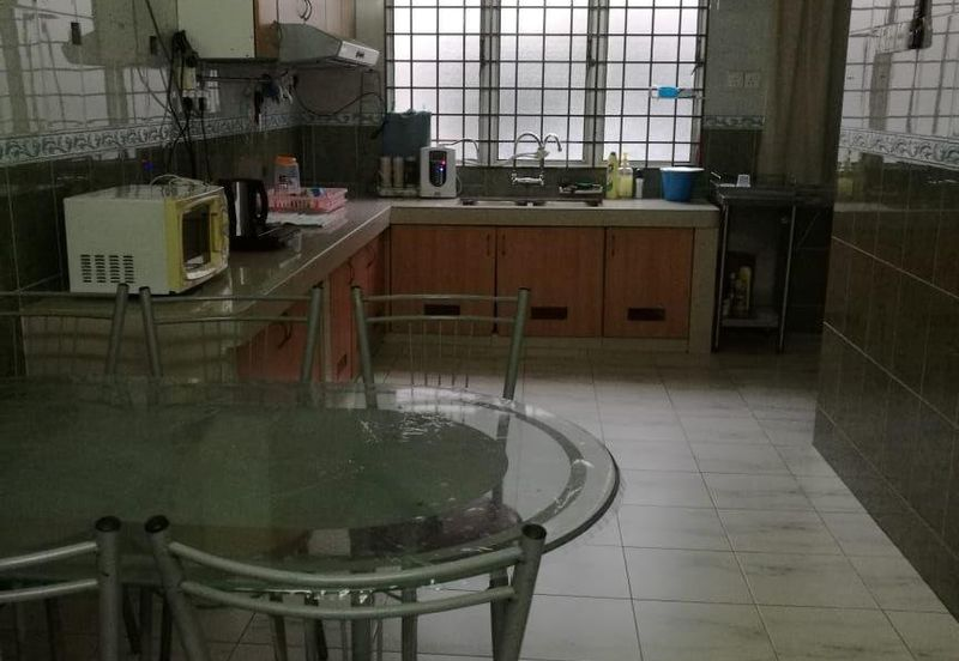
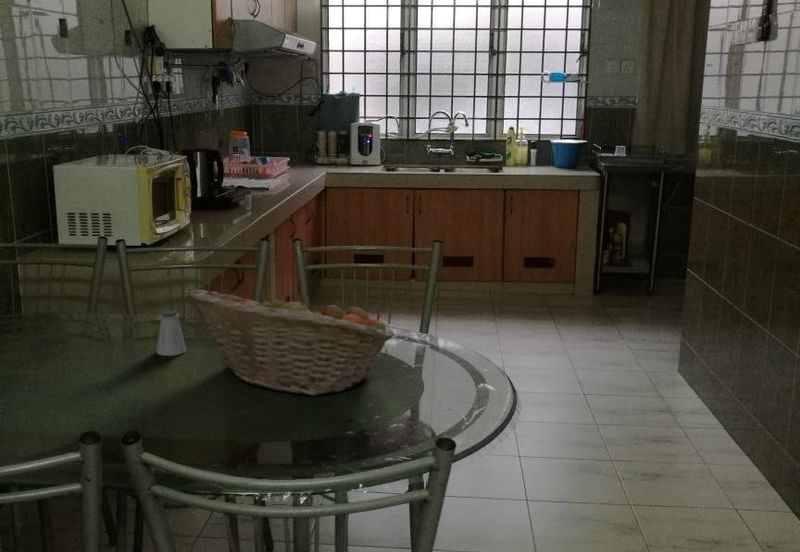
+ fruit basket [186,288,396,397]
+ saltshaker [155,310,188,357]
